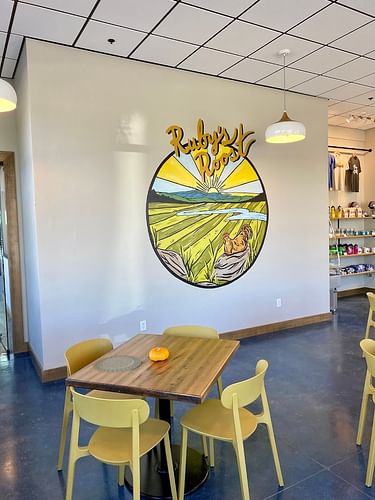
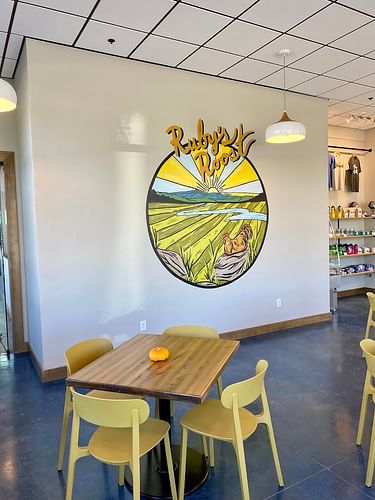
- chinaware [92,354,142,374]
